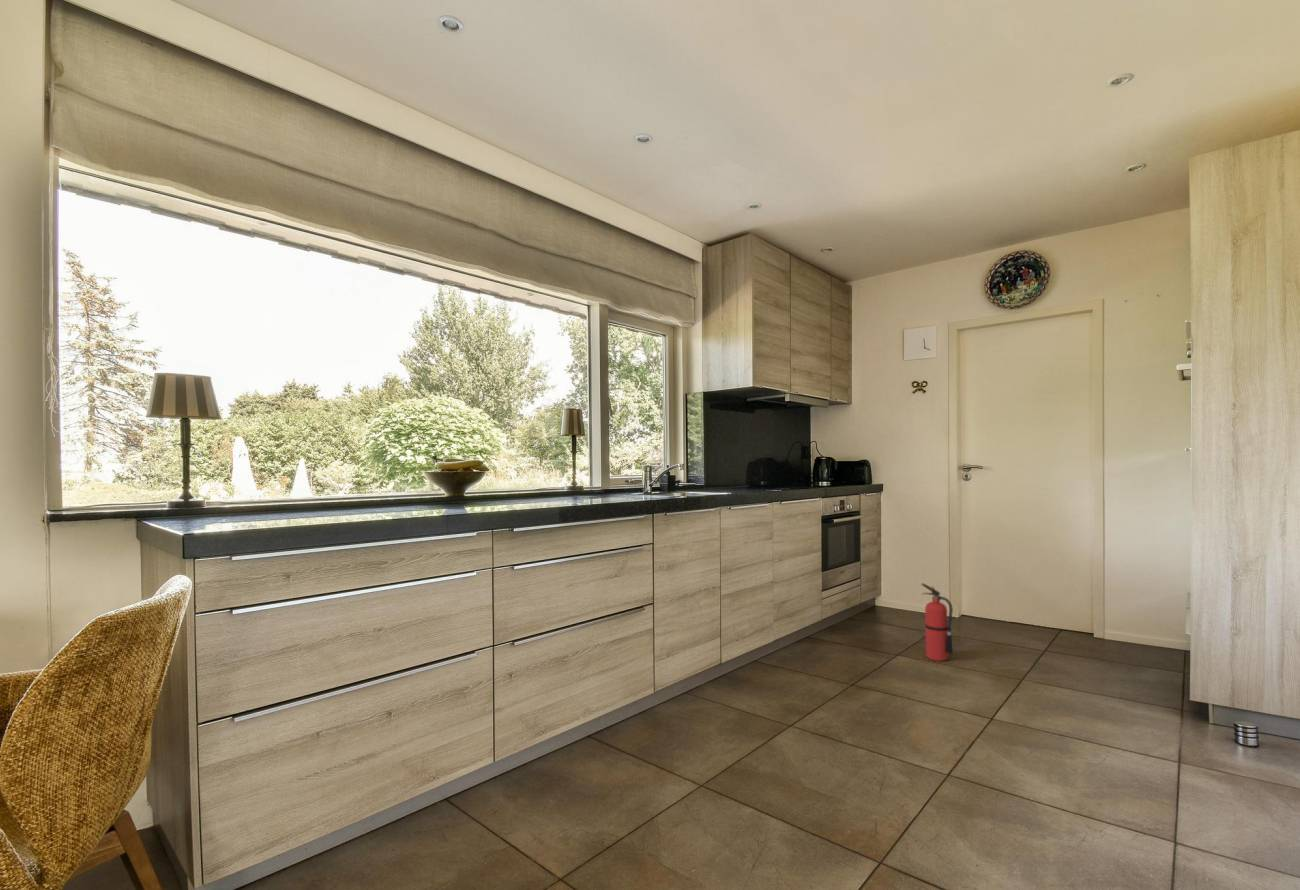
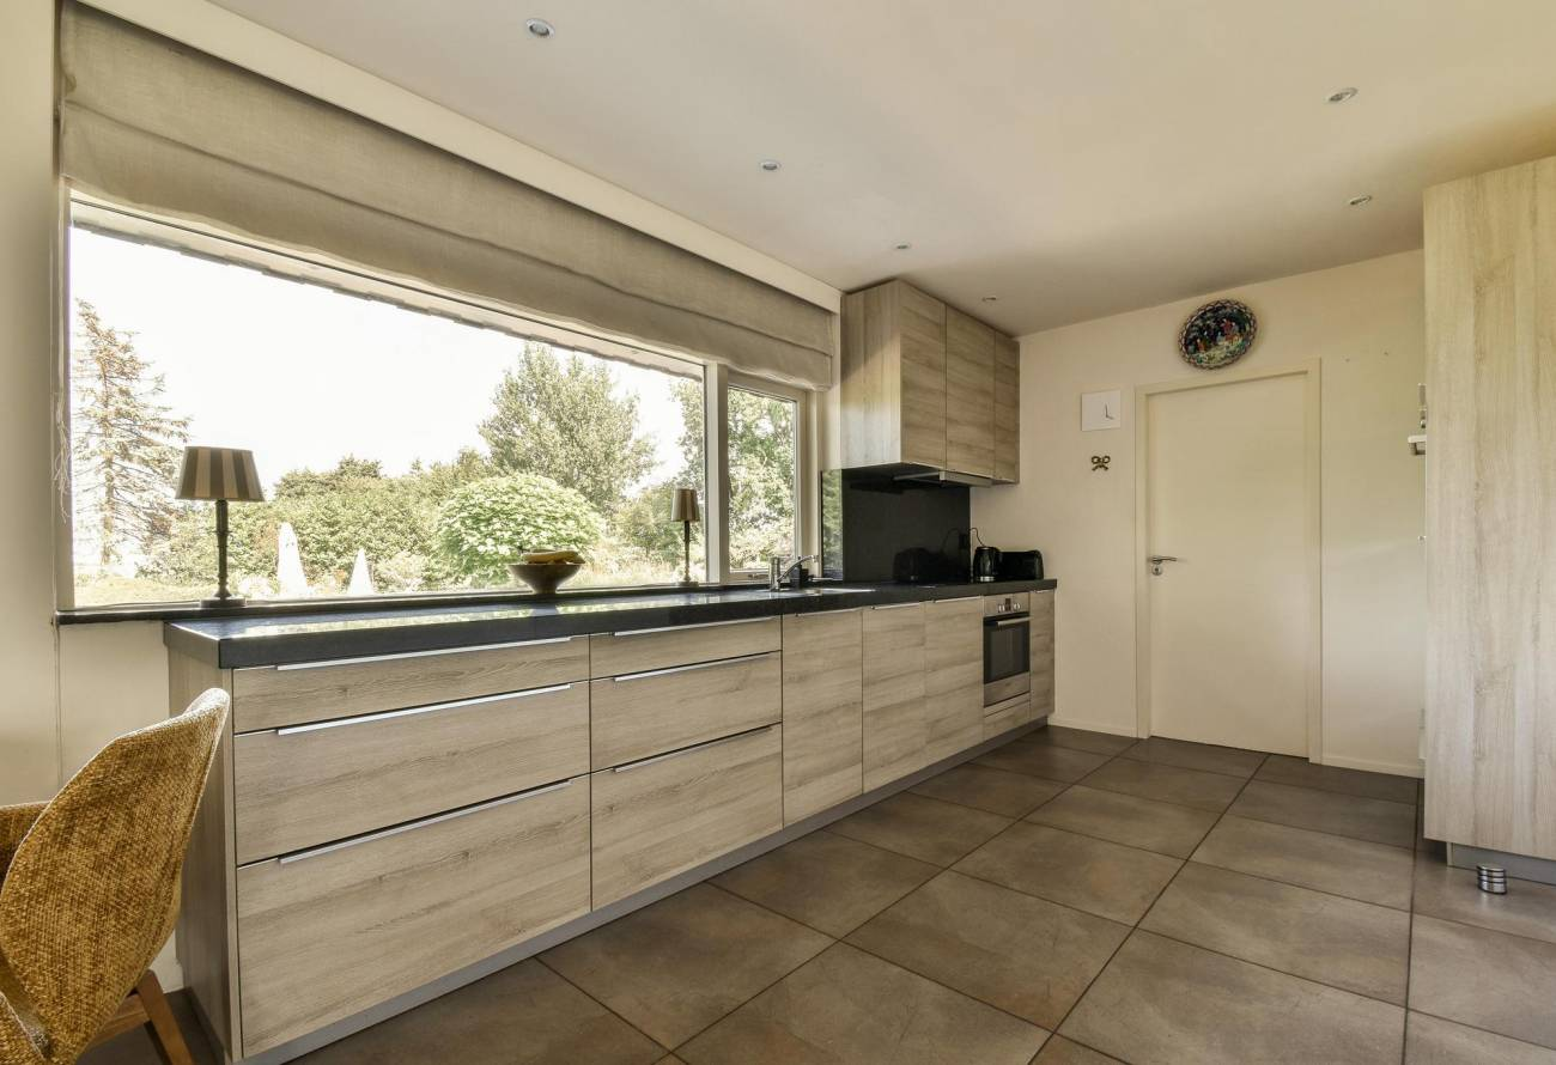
- fire extinguisher [920,582,954,662]
